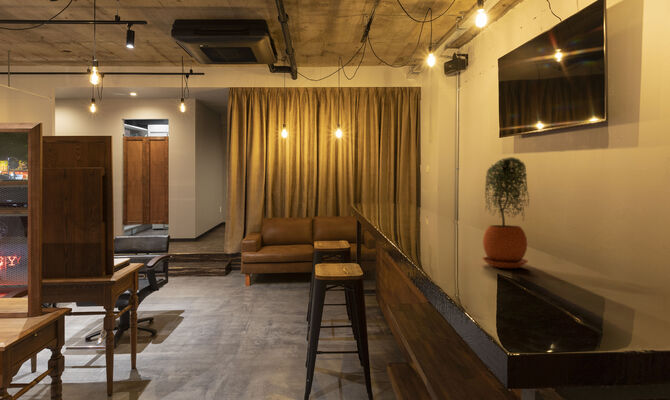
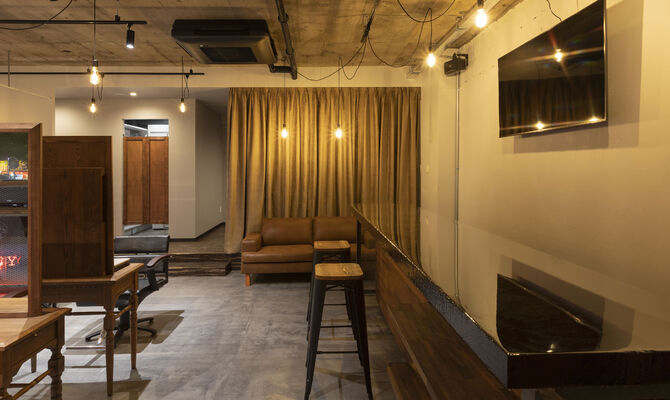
- potted plant [481,156,531,269]
